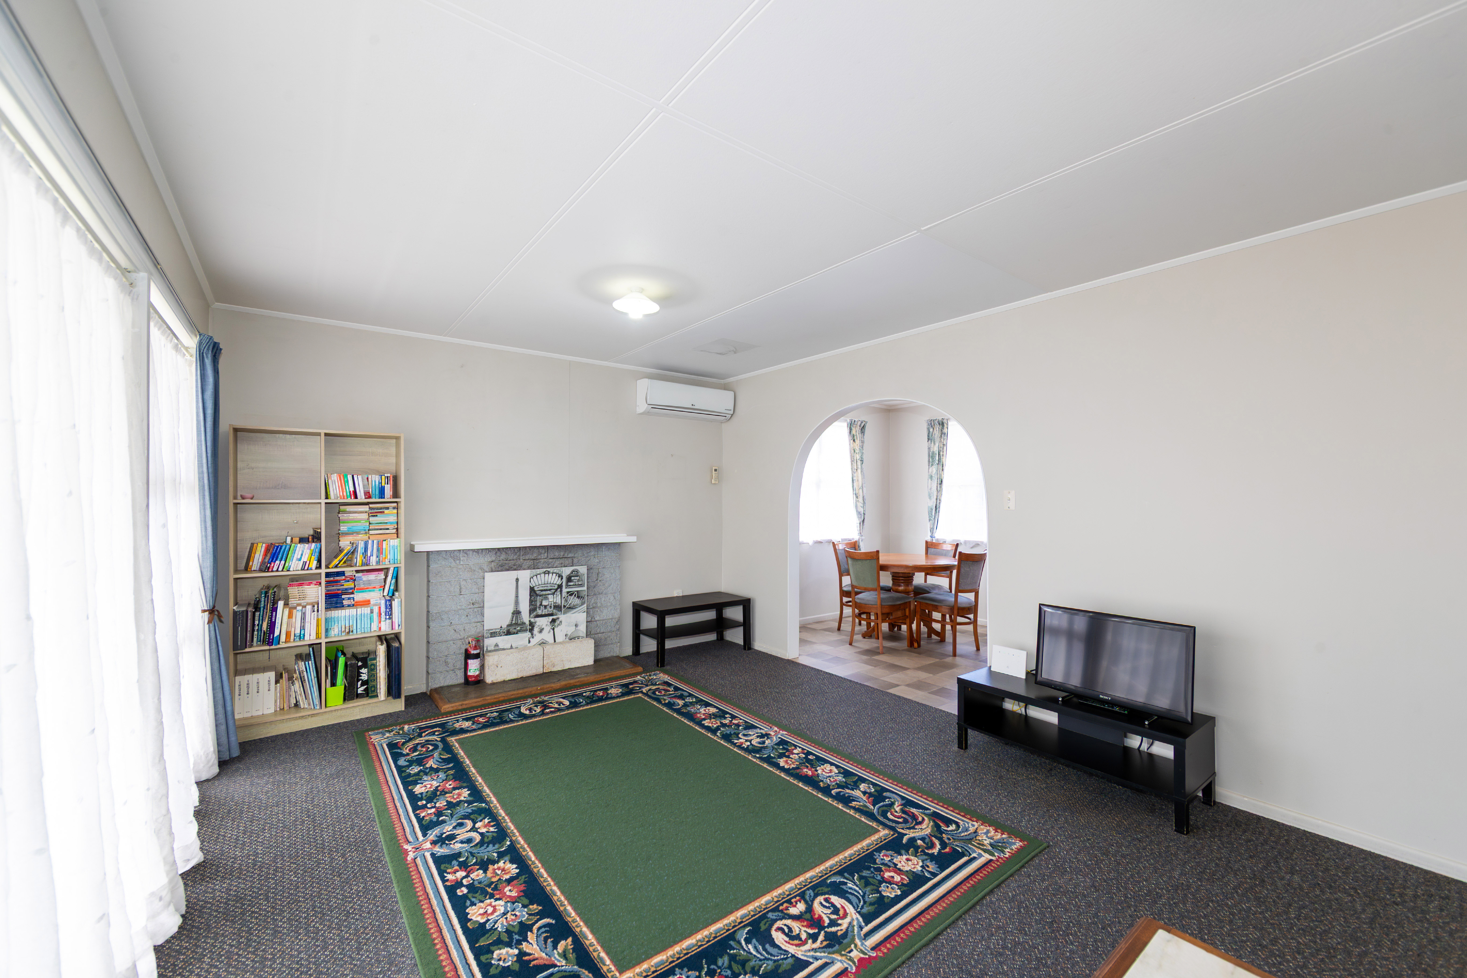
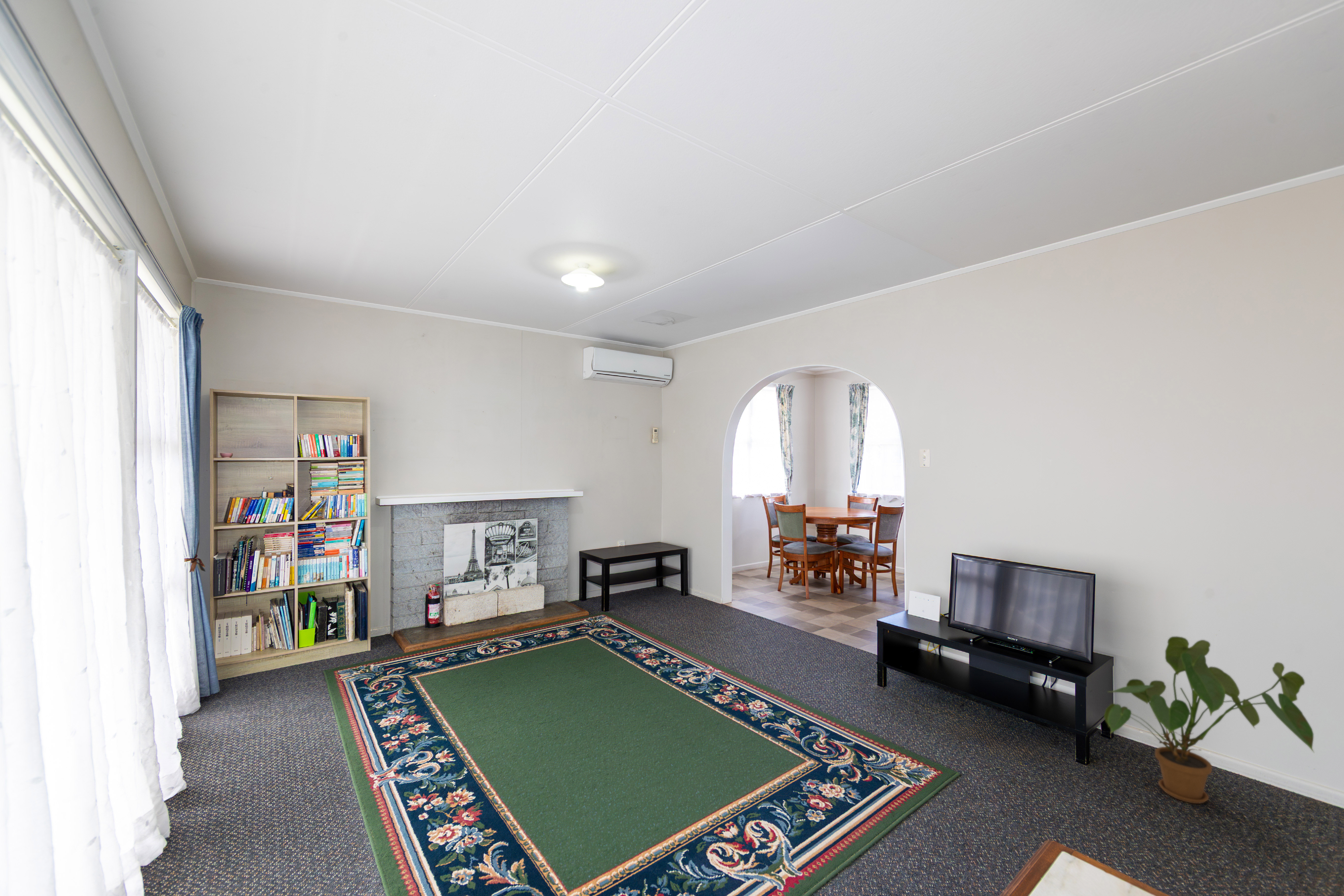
+ house plant [1104,636,1315,804]
